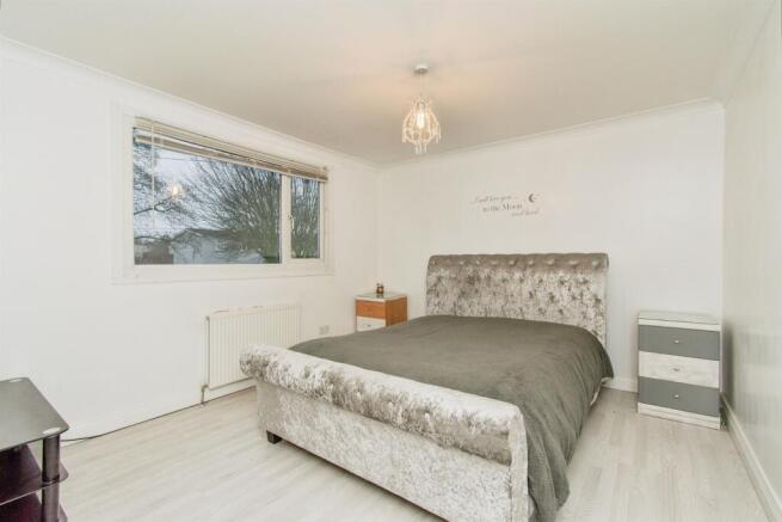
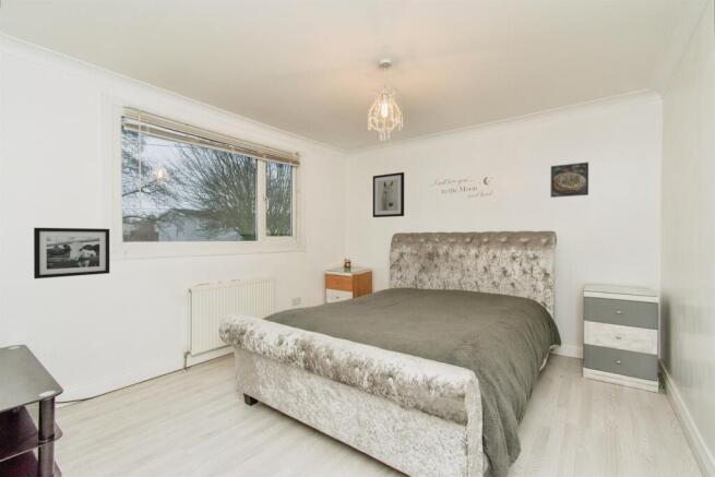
+ picture frame [33,227,110,279]
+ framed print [550,162,589,199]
+ wall art [372,171,405,218]
